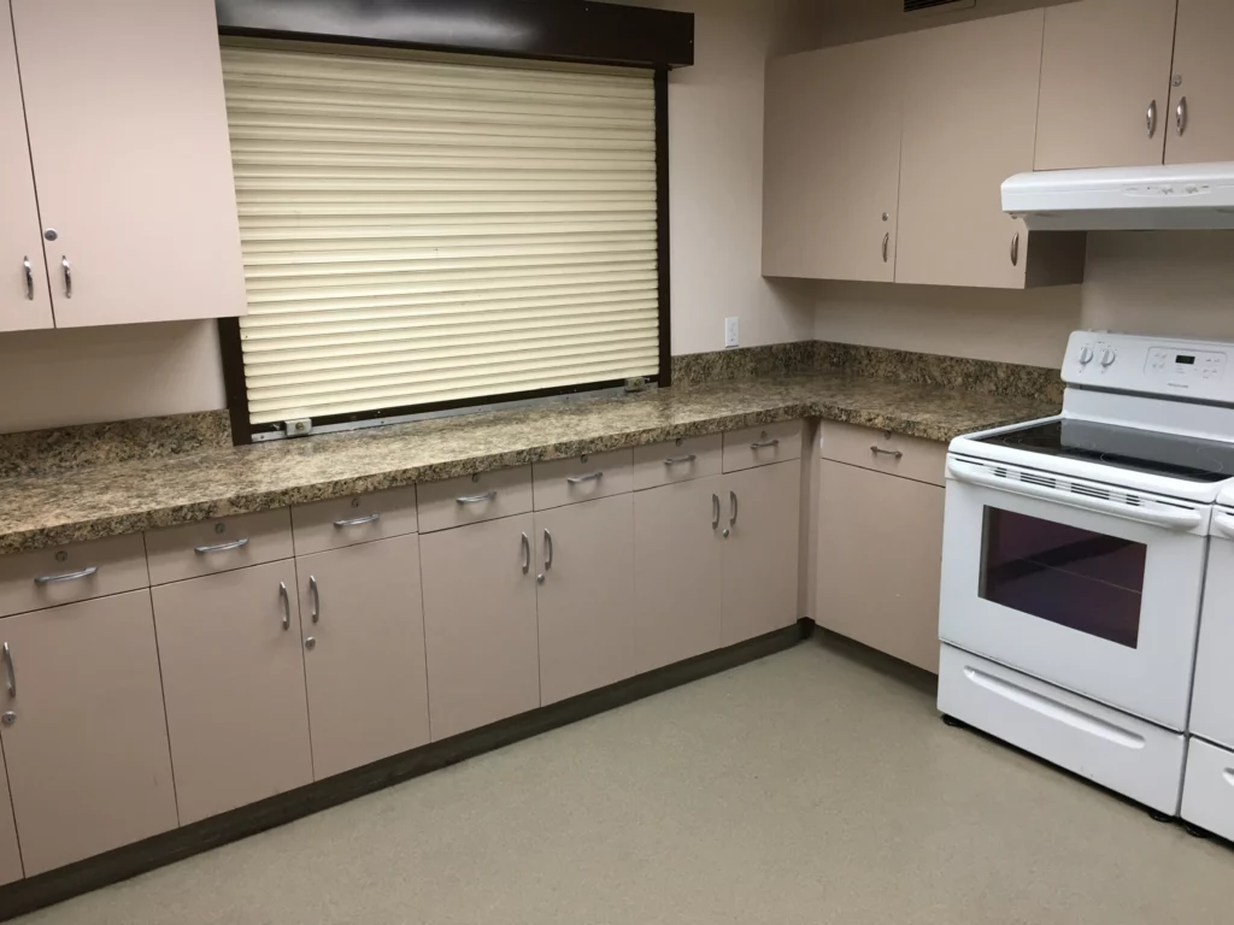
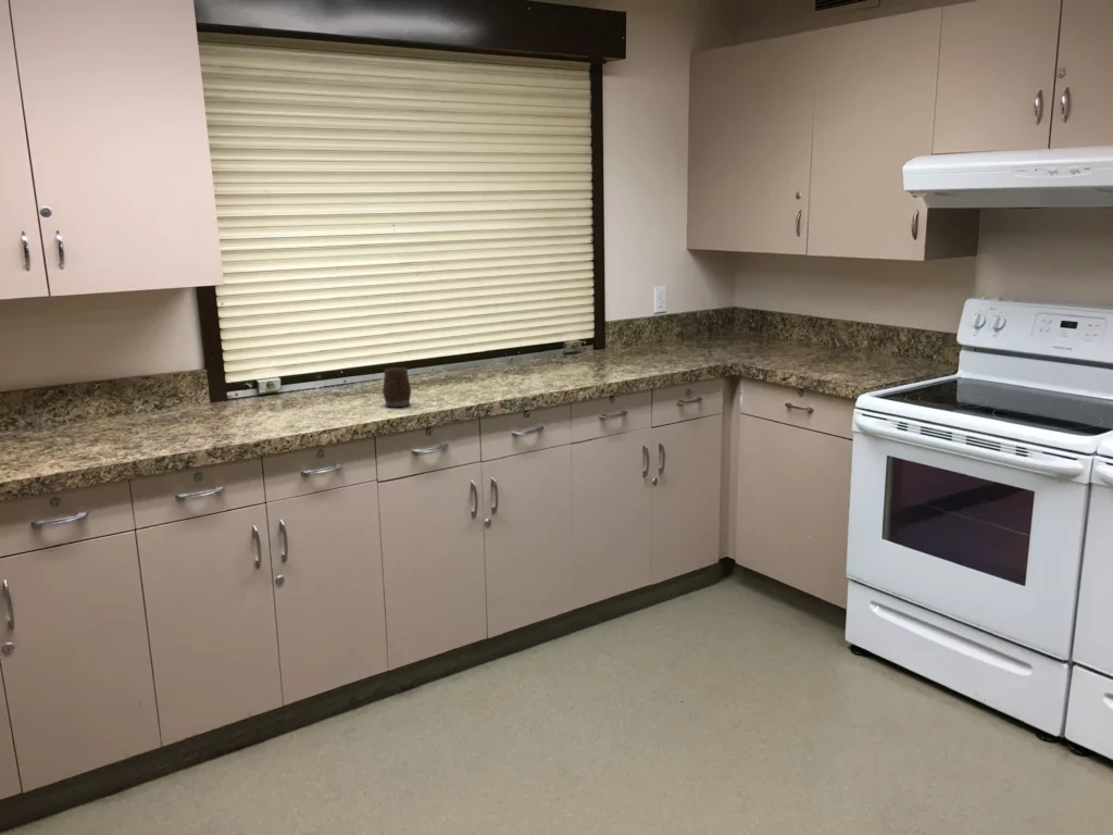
+ mug [382,366,412,408]
